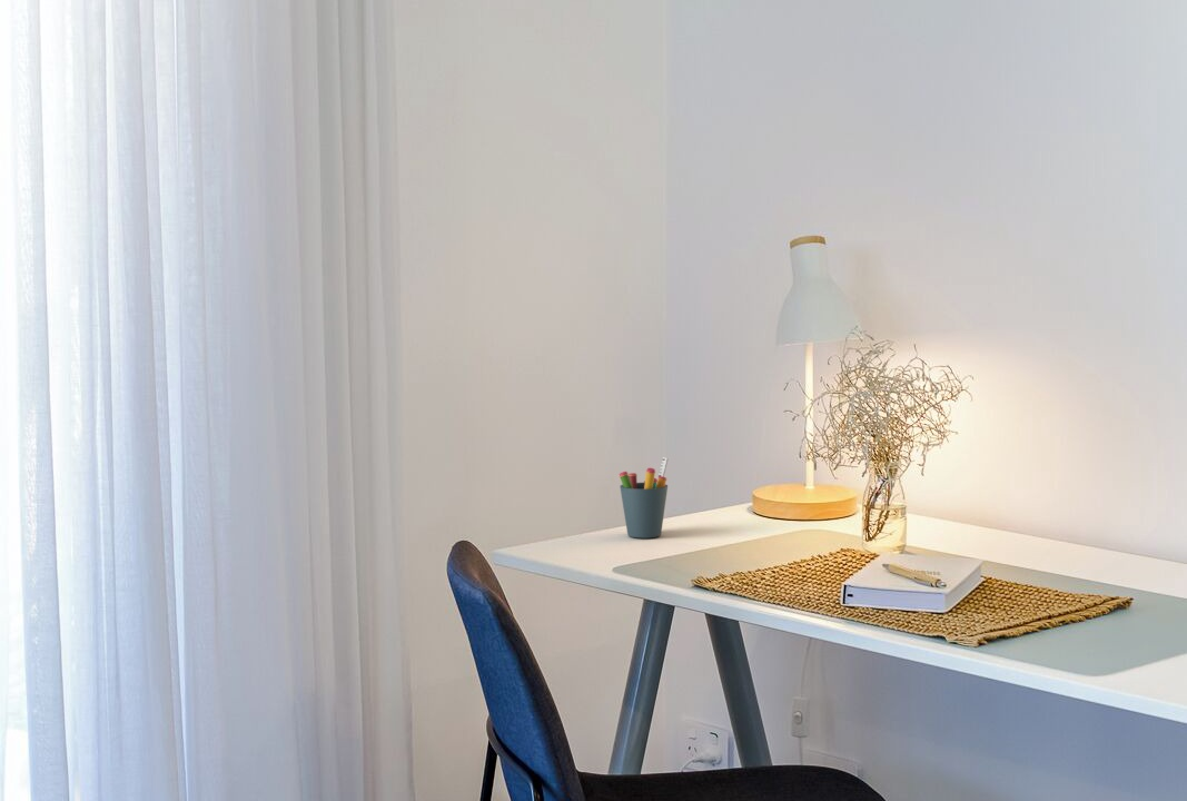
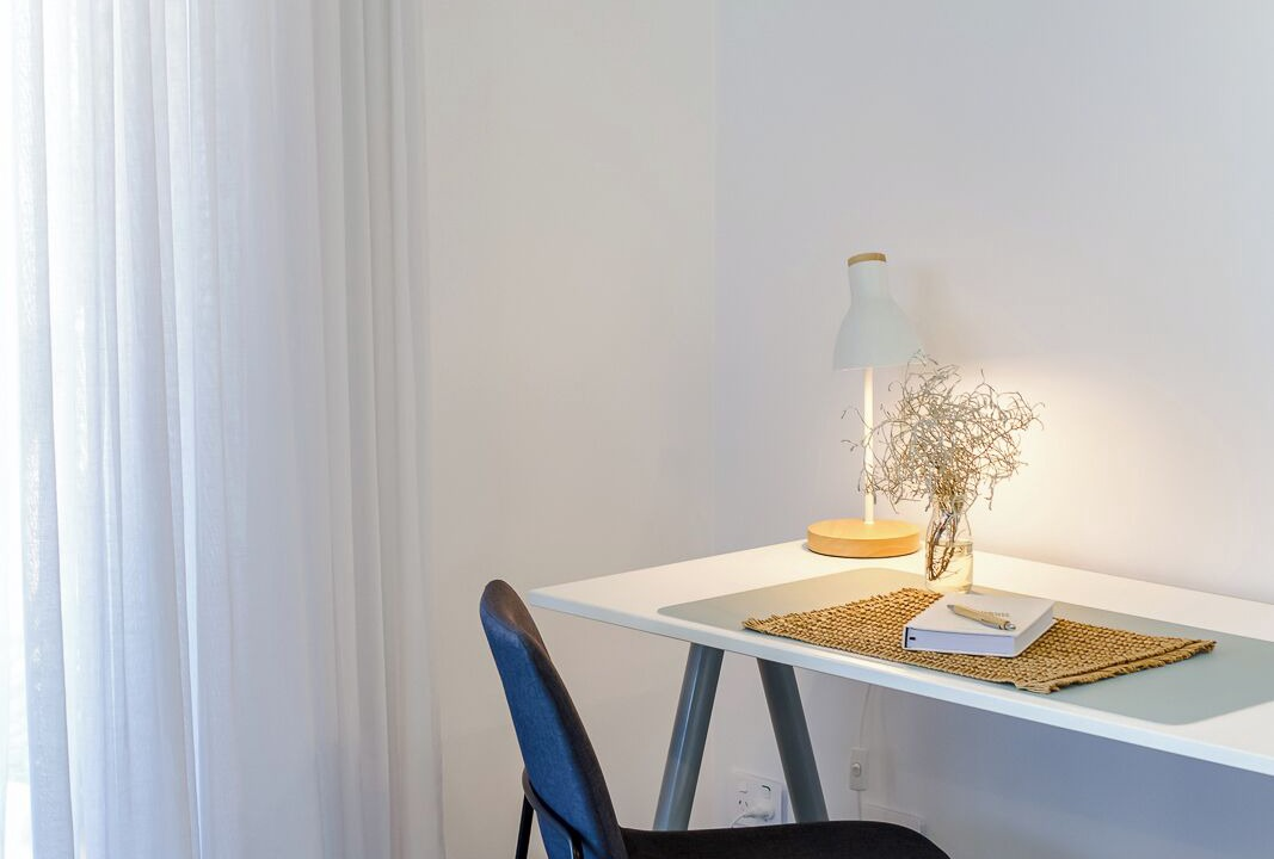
- pen holder [619,456,669,540]
